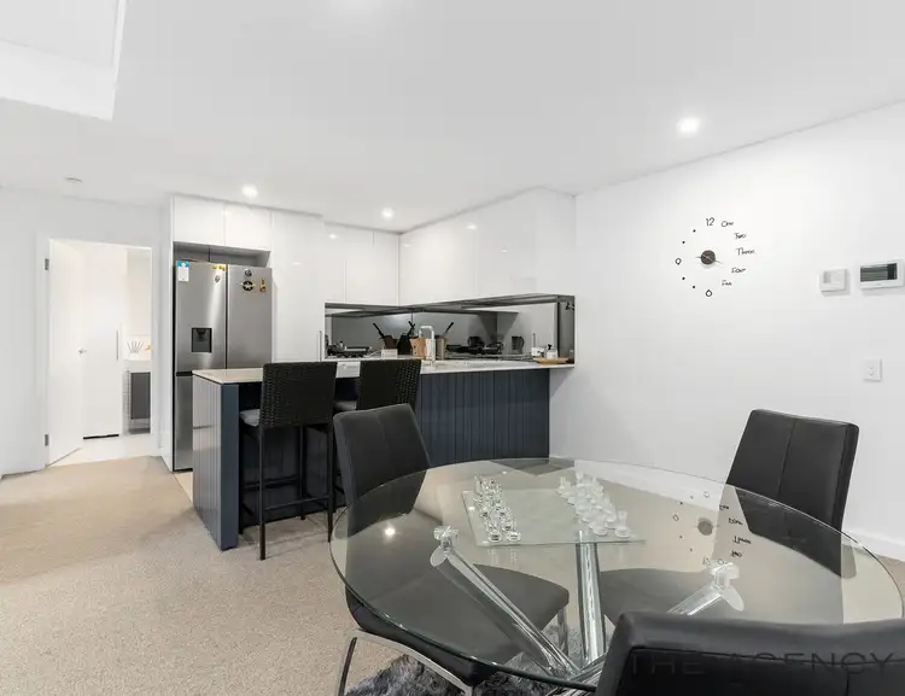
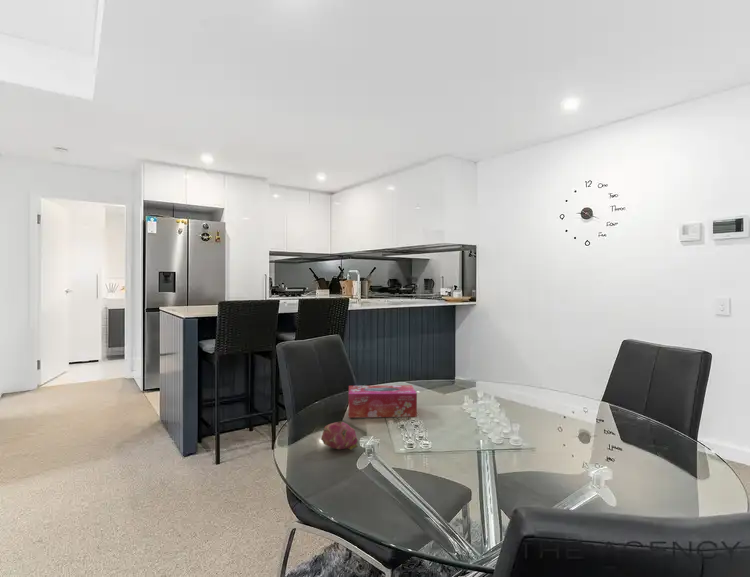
+ fruit [320,421,359,451]
+ tissue box [348,384,418,419]
